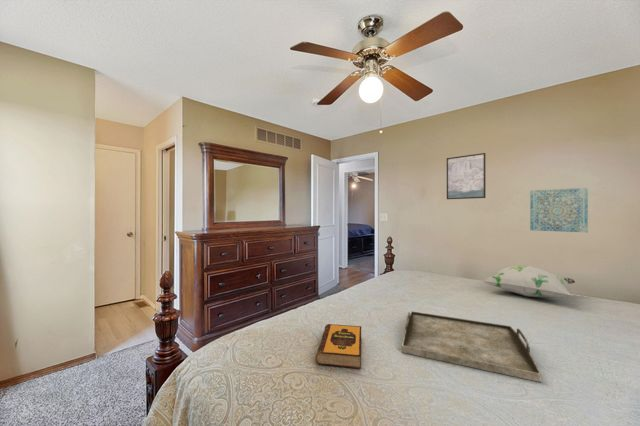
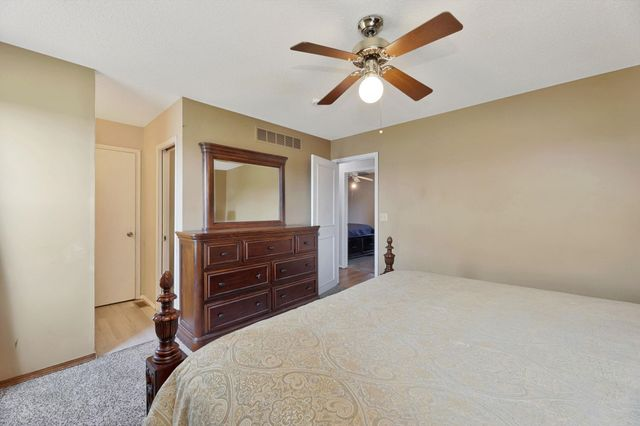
- serving tray [401,310,542,383]
- decorative pillow [484,264,576,298]
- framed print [446,152,487,200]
- hardback book [314,323,362,369]
- wall art [529,187,589,233]
